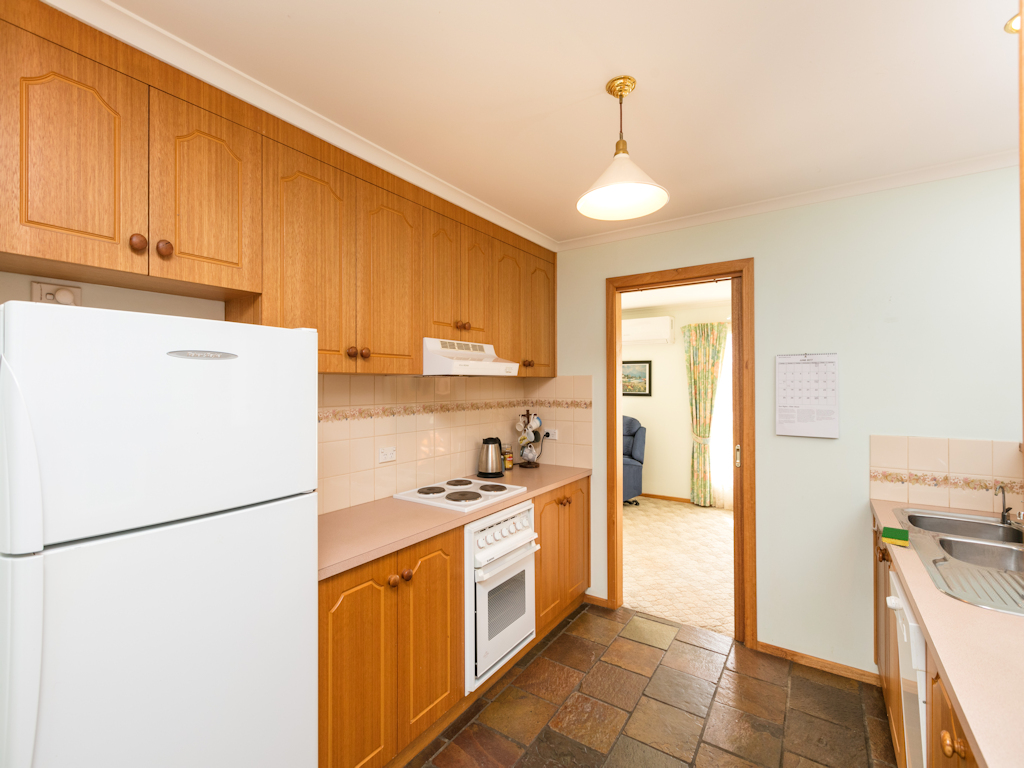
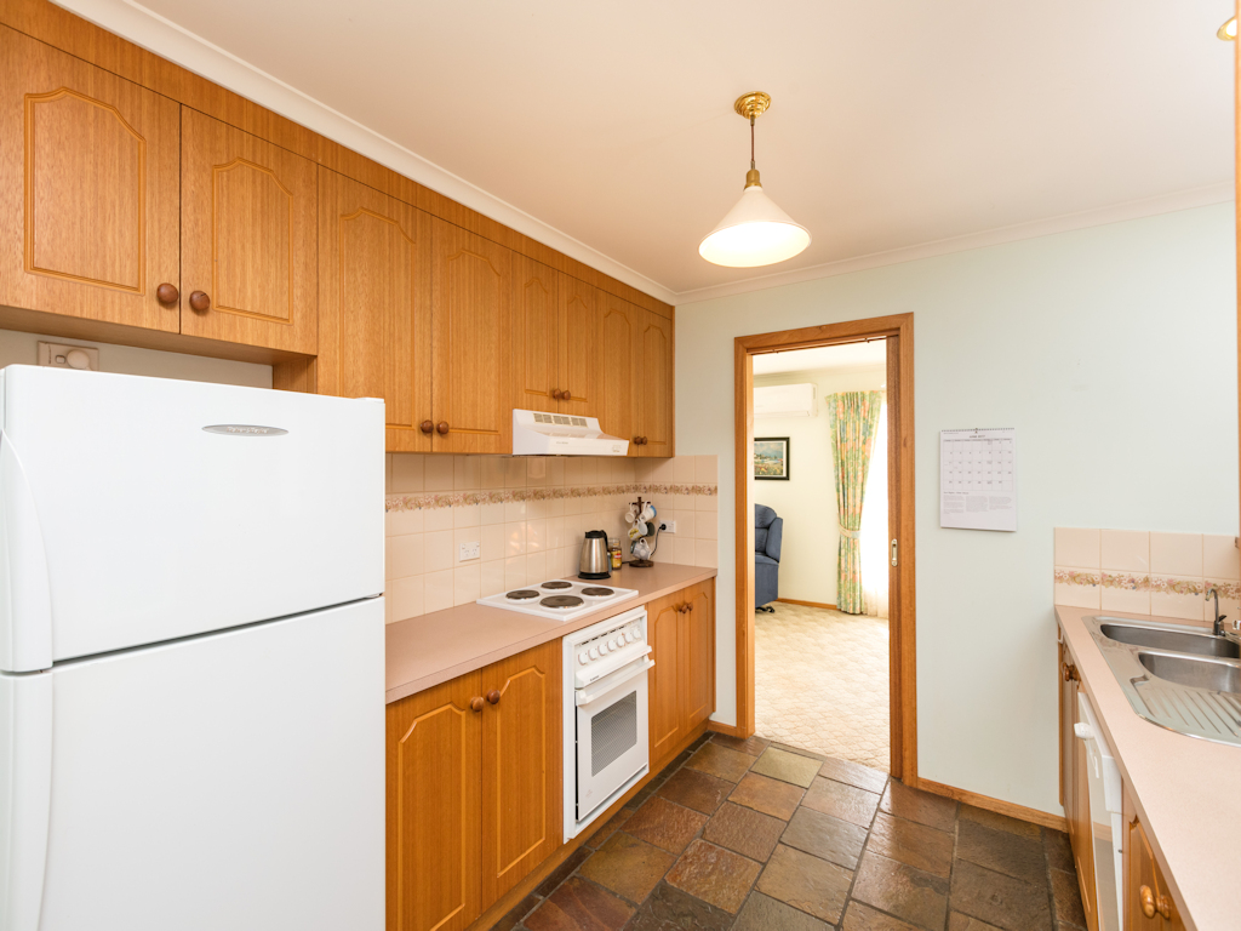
- dish sponge [881,526,910,547]
